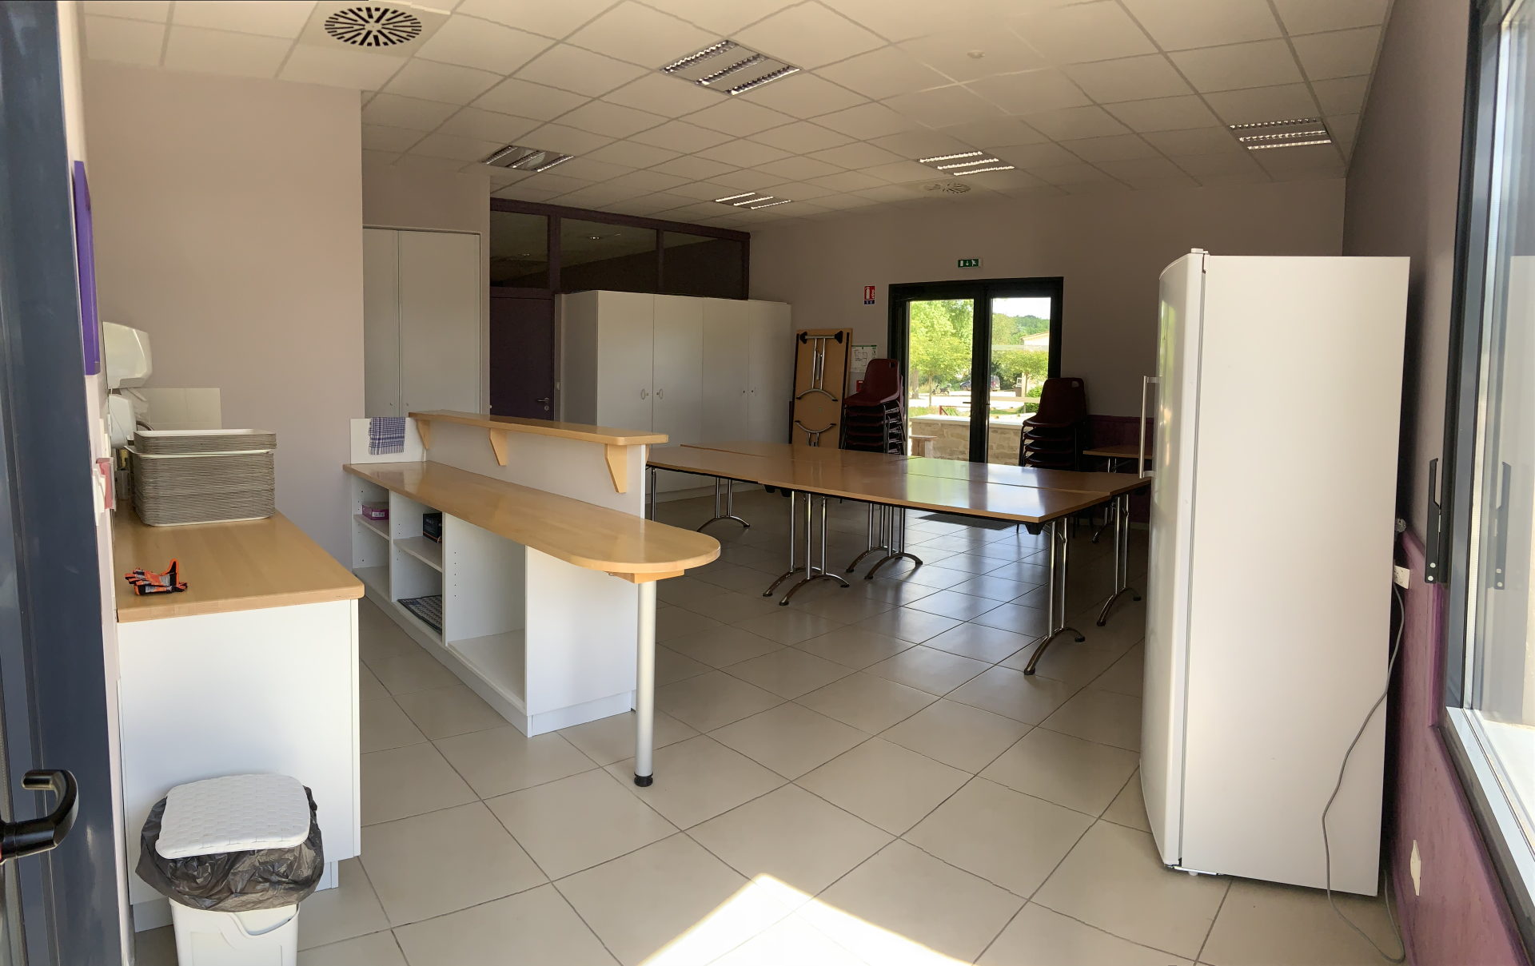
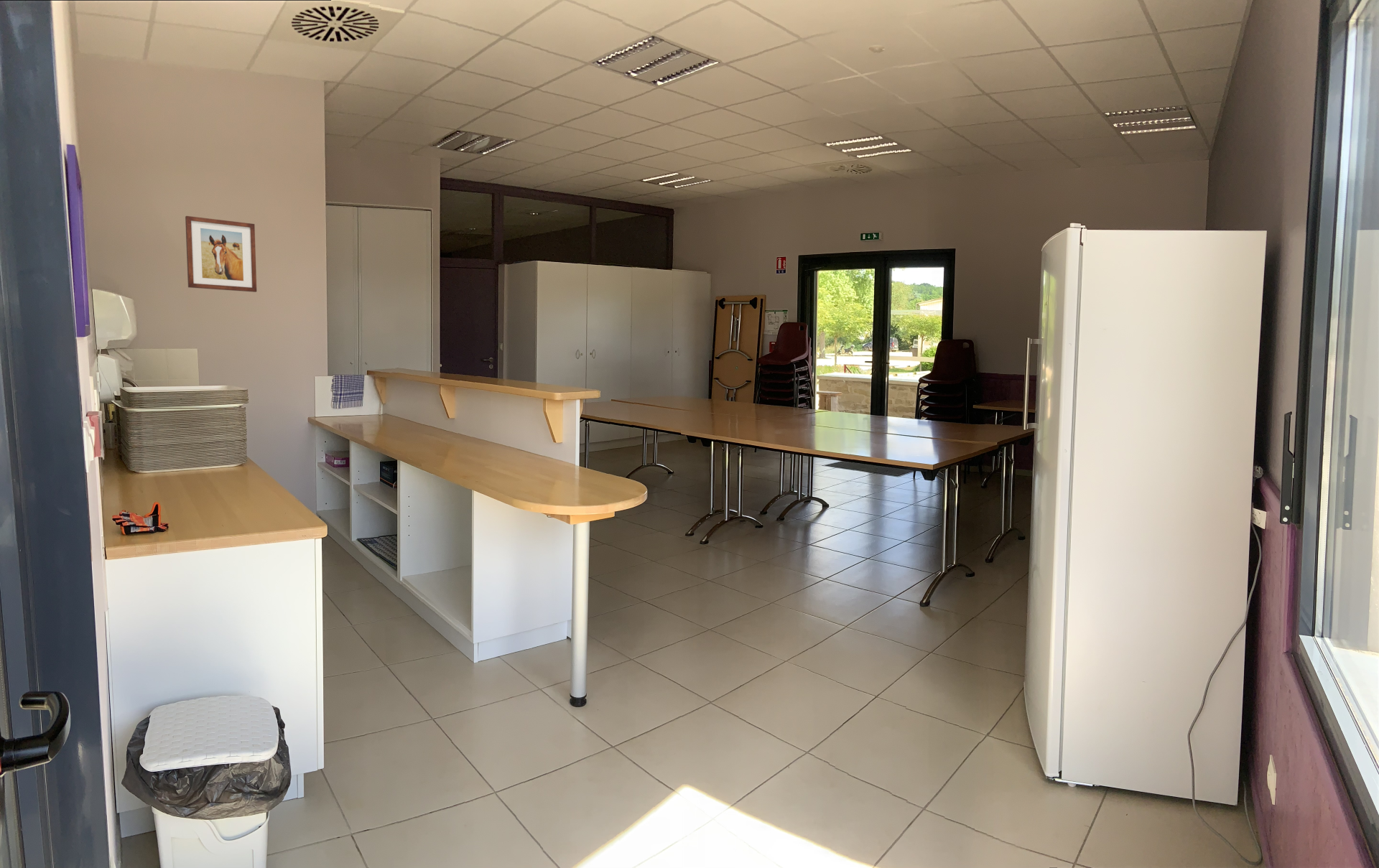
+ wall art [185,215,257,293]
